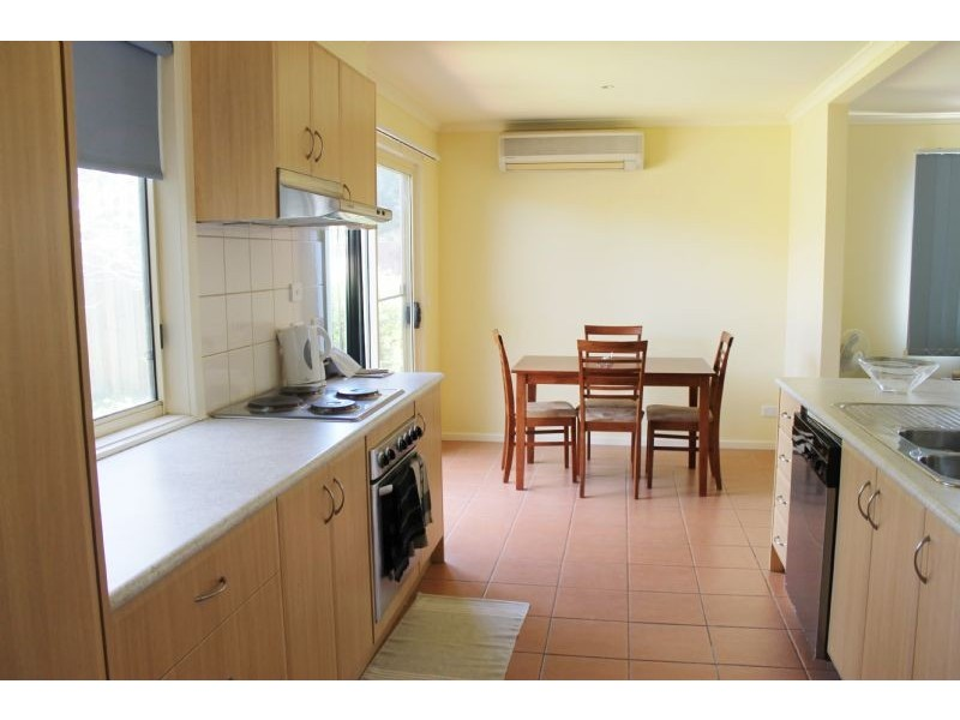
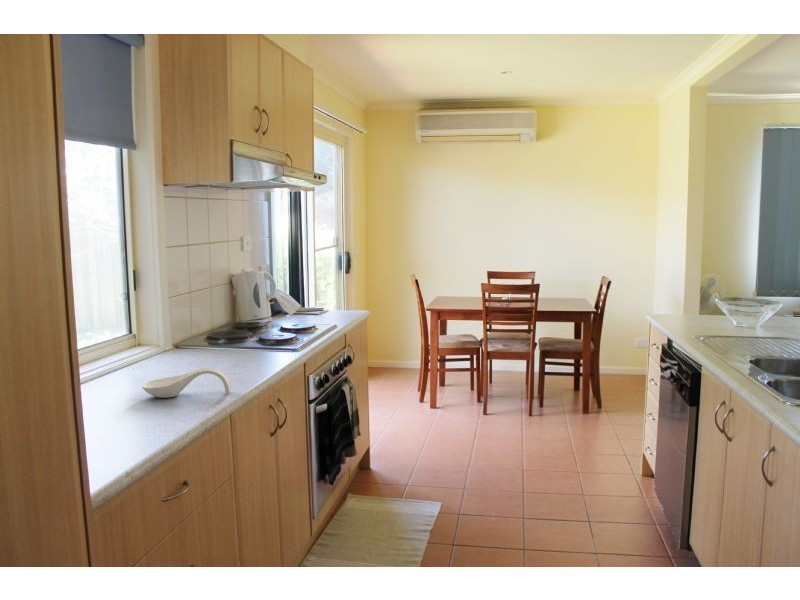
+ spoon rest [141,367,232,399]
